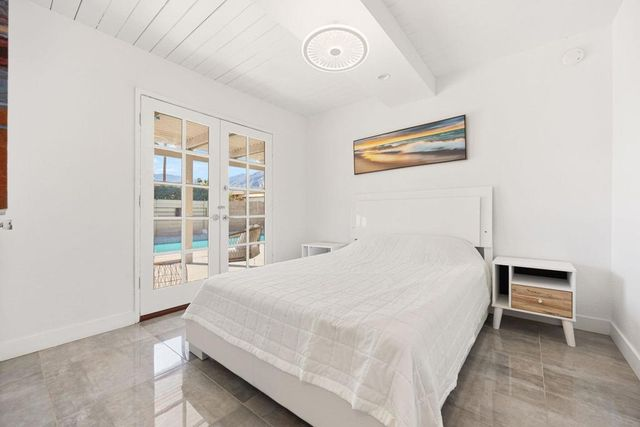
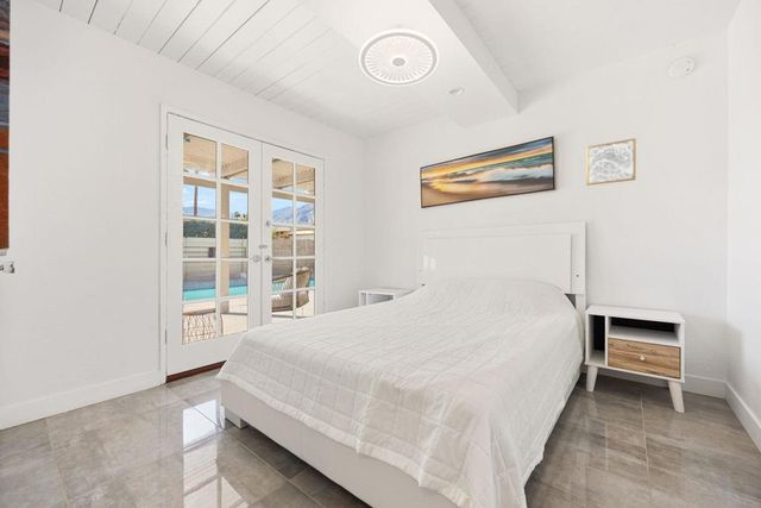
+ wall art [585,137,637,187]
